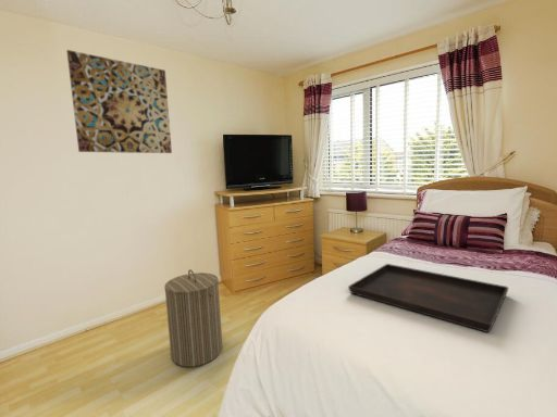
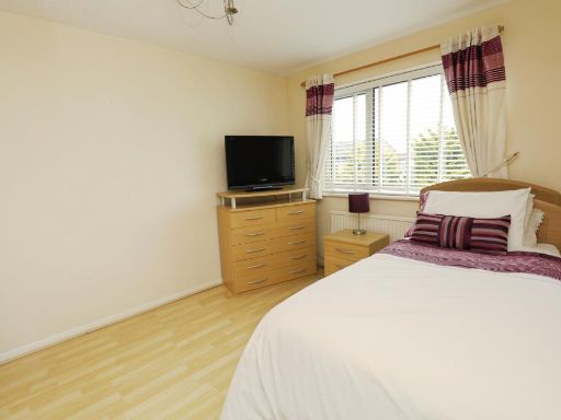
- wall art [66,49,173,154]
- serving tray [347,263,509,333]
- laundry hamper [163,268,224,368]
